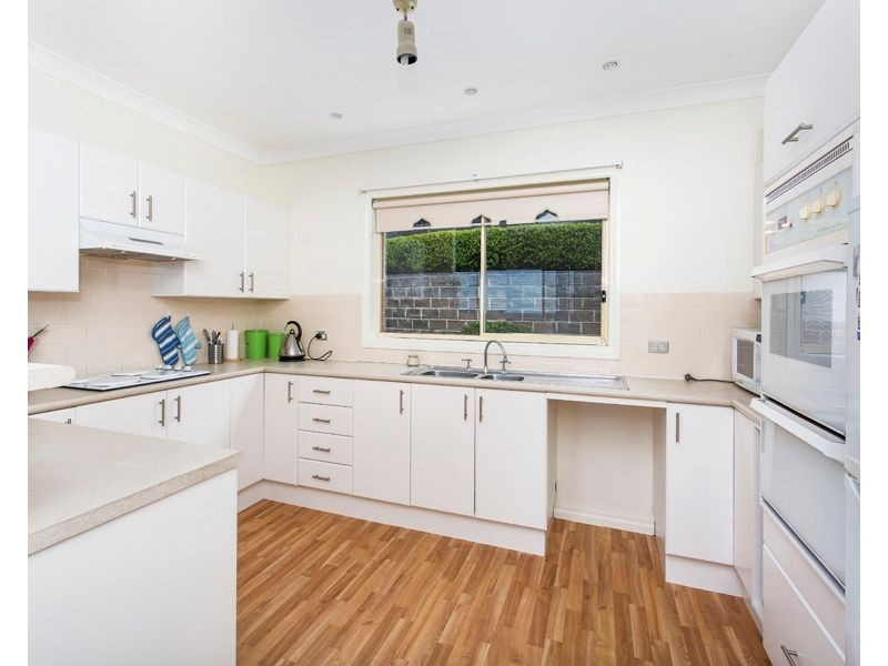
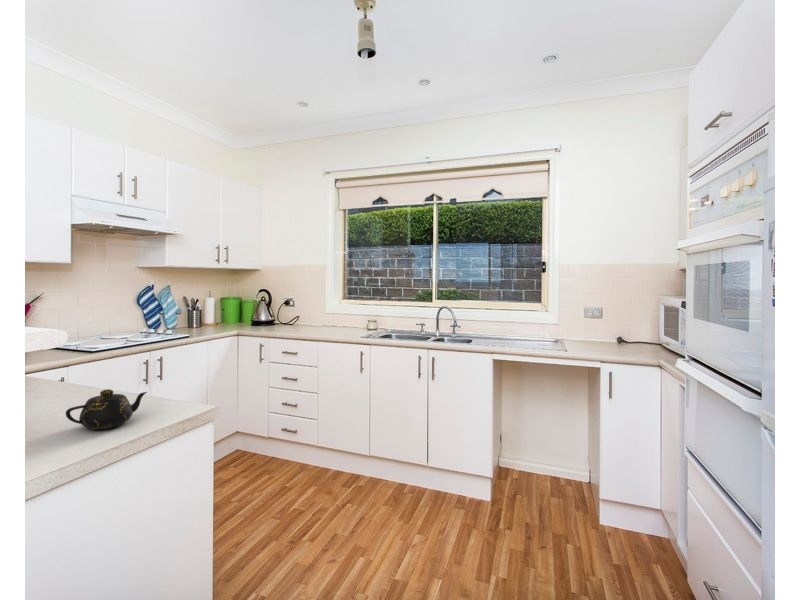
+ teapot [65,388,148,431]
